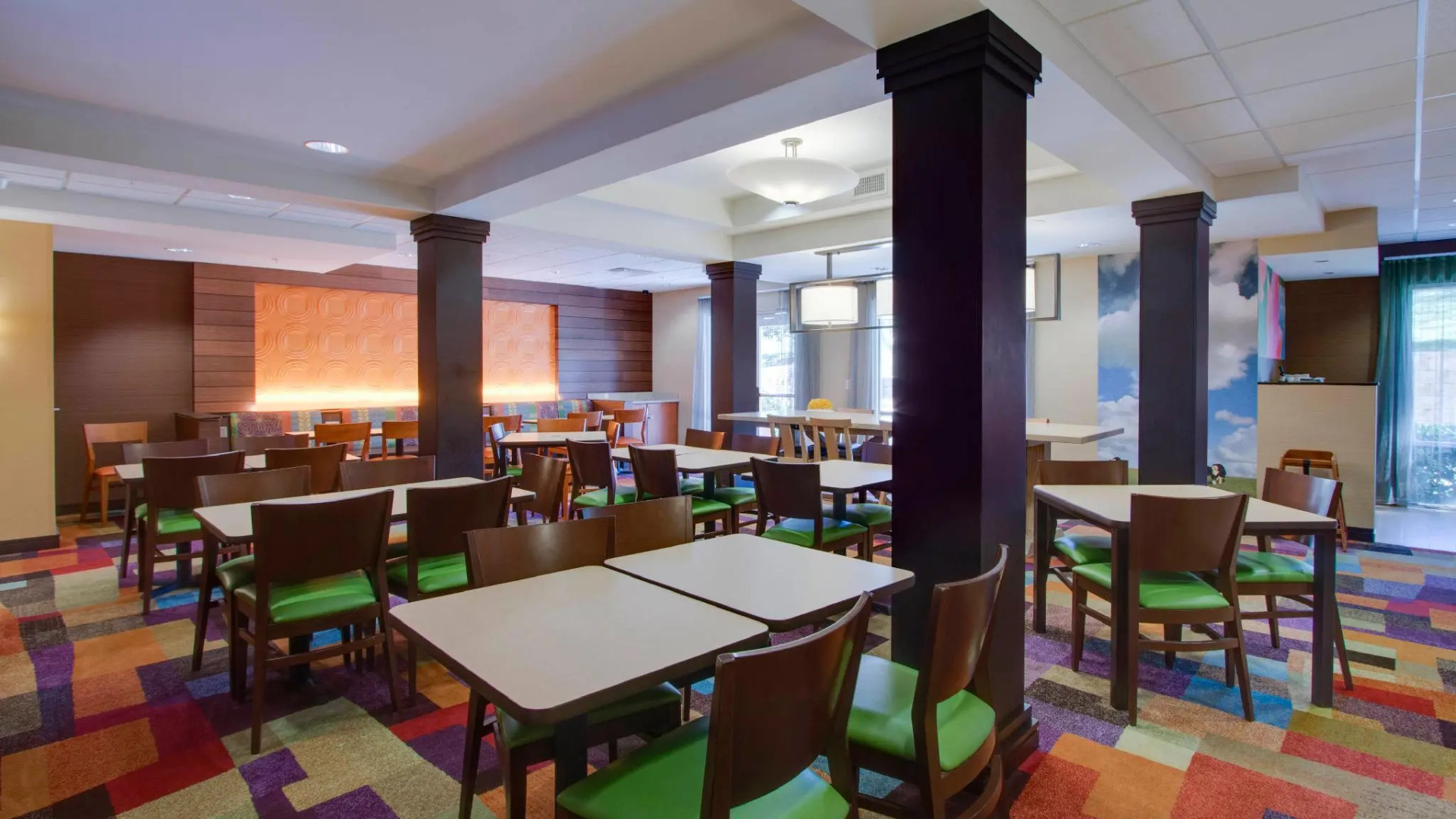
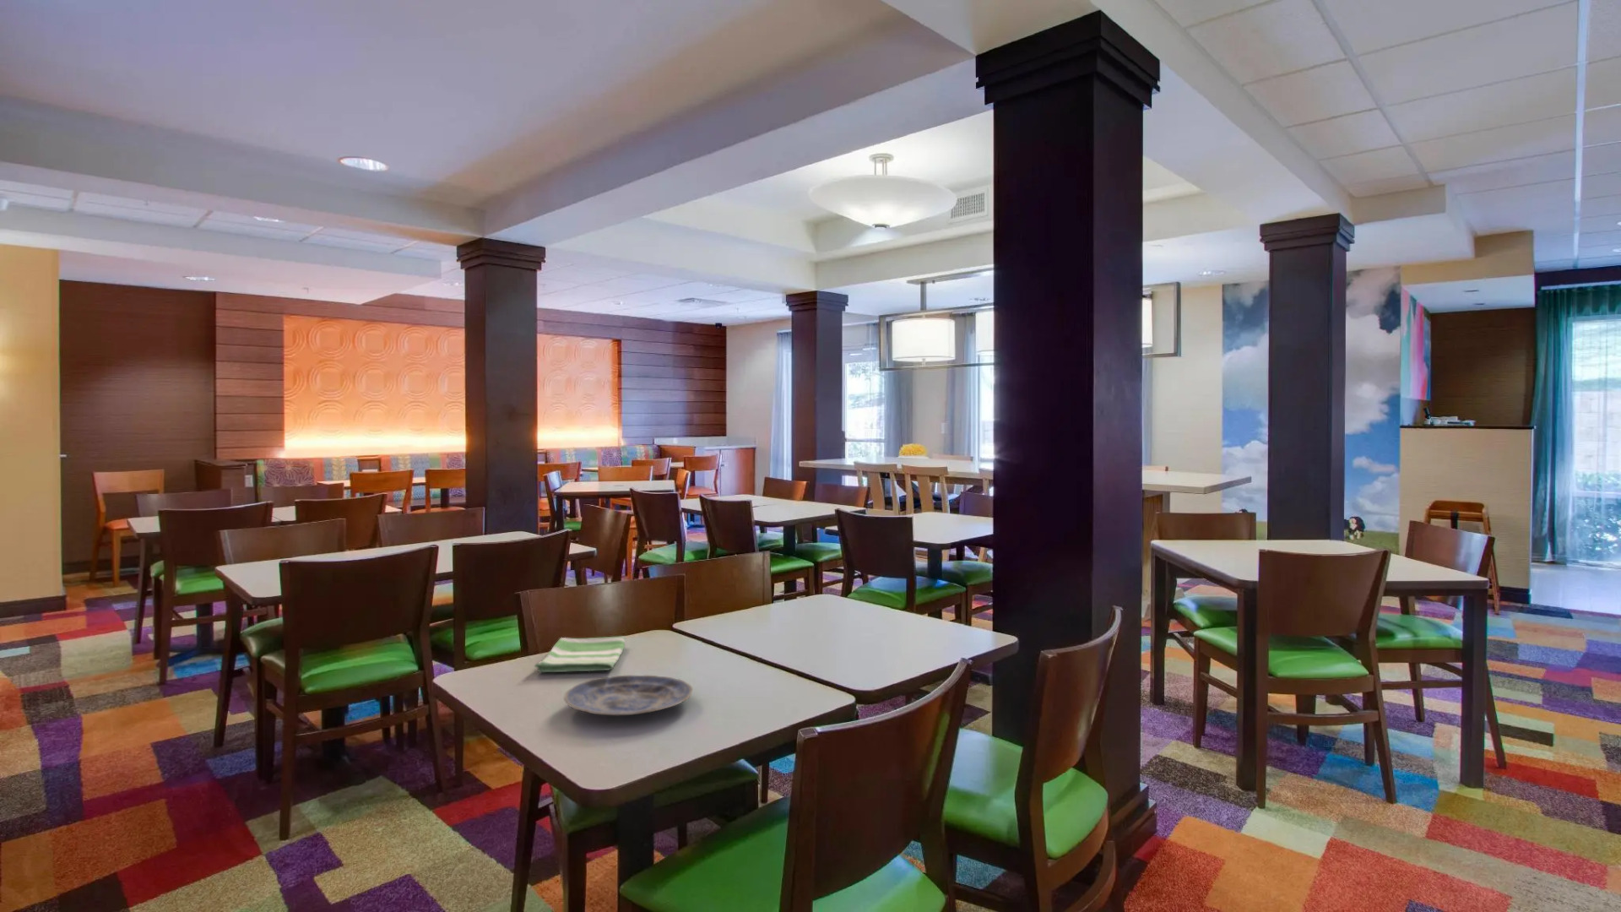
+ dish towel [533,636,627,673]
+ plate [563,674,694,716]
